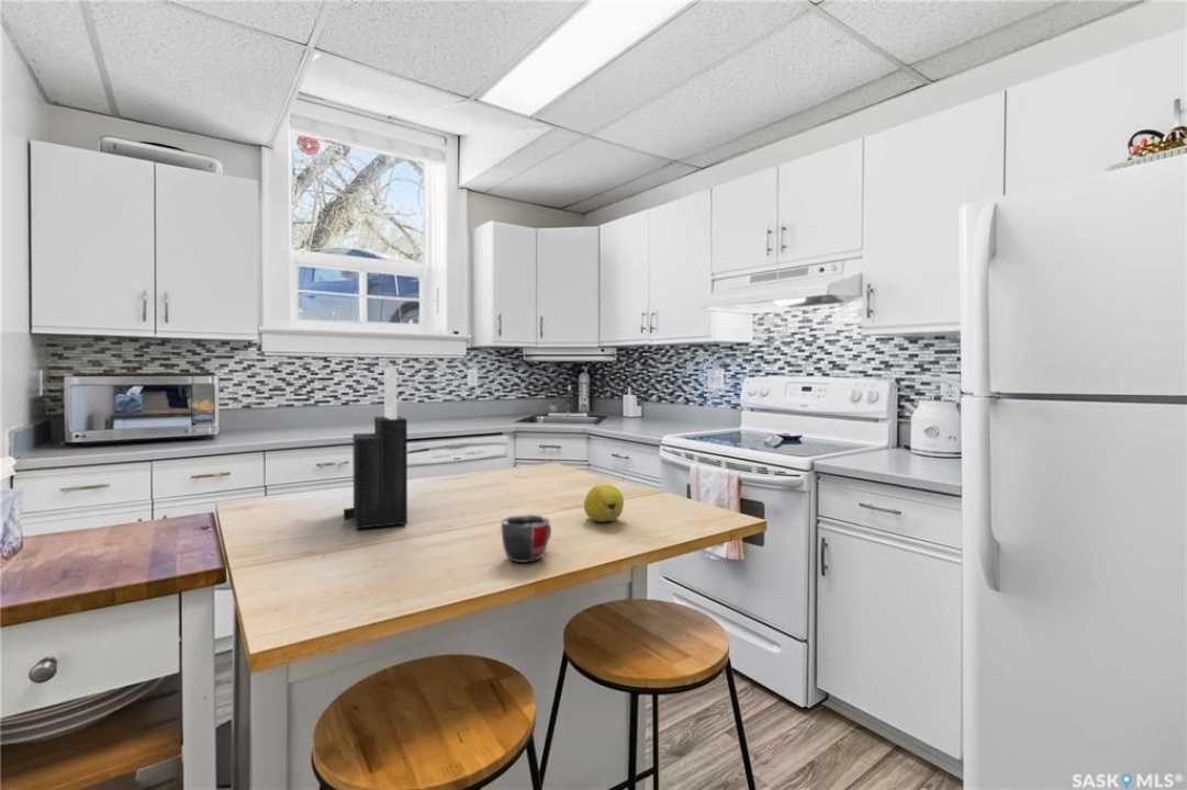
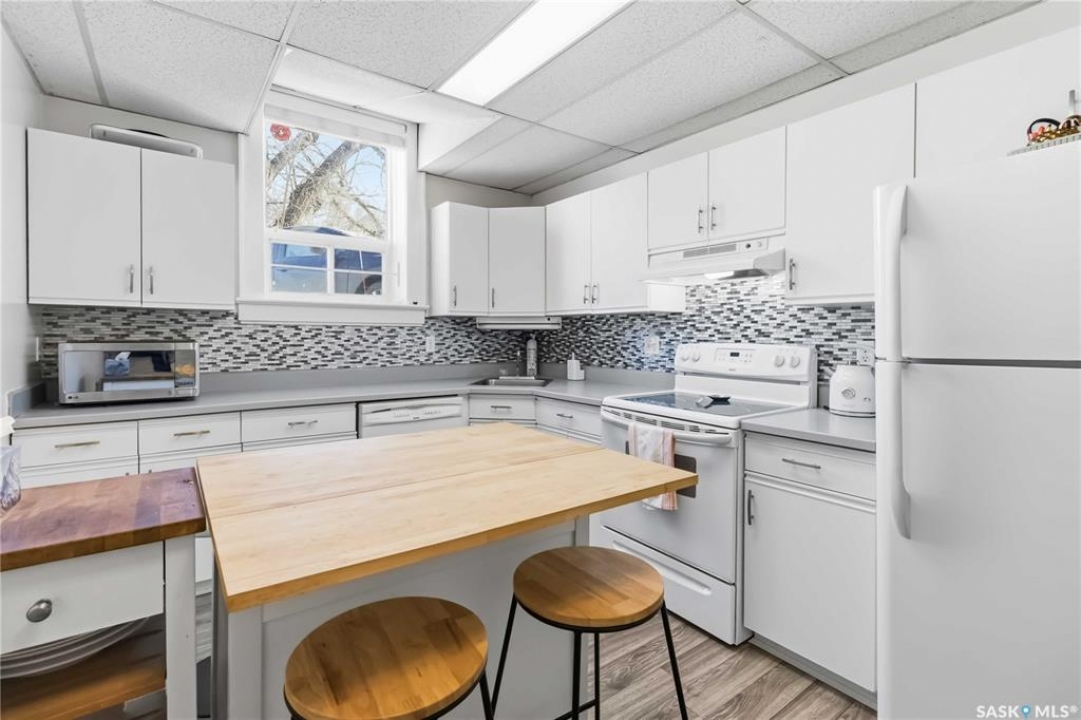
- mug [500,515,552,564]
- fruit [583,483,625,522]
- knife block [343,365,408,530]
